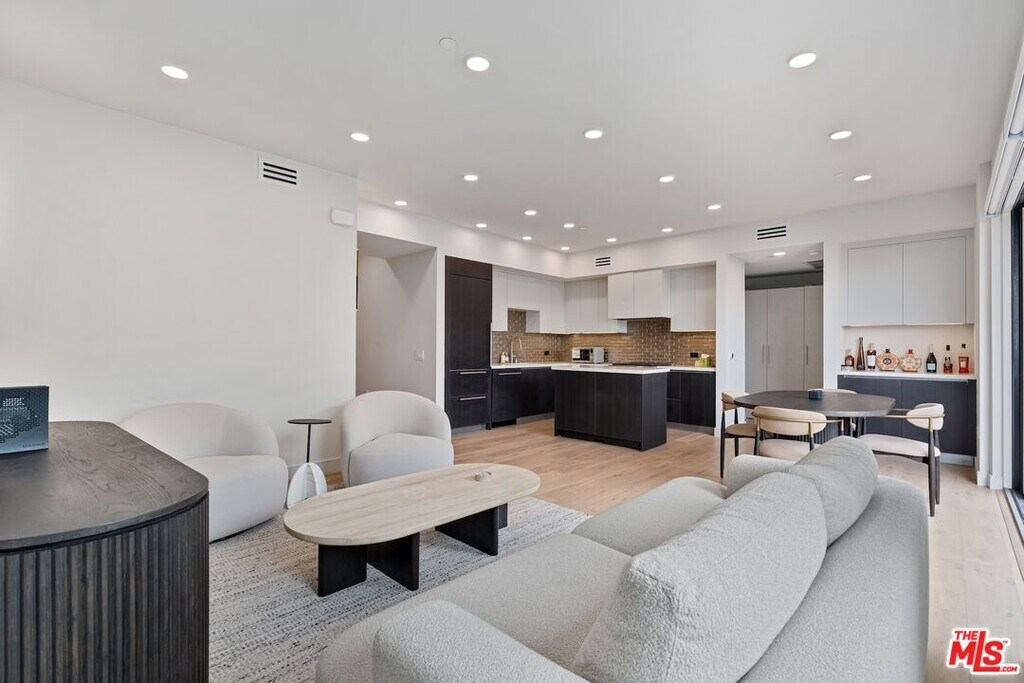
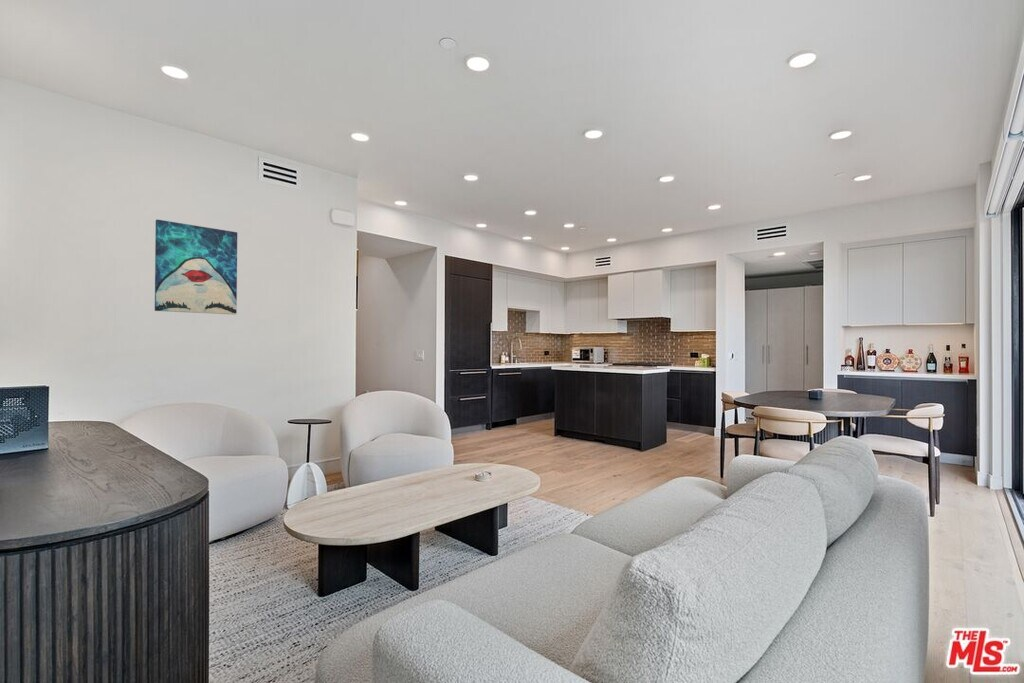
+ wall art [154,219,238,315]
